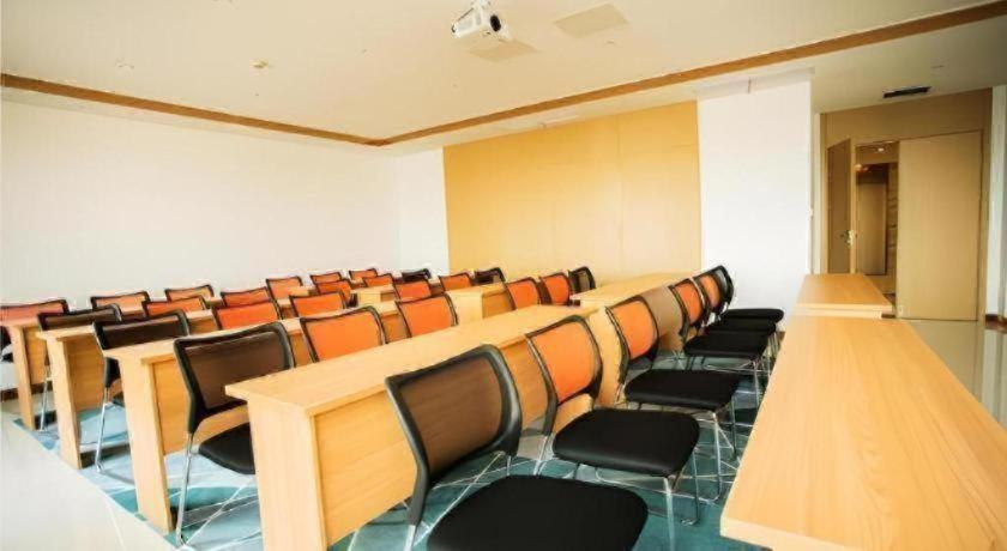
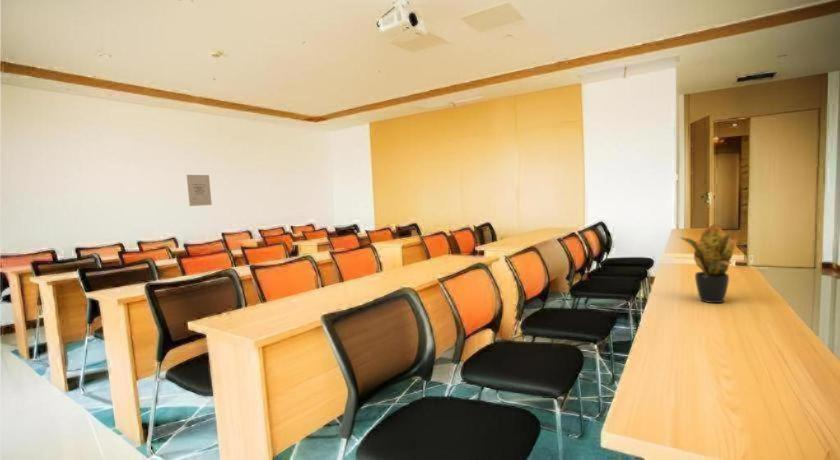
+ potted plant [677,224,738,304]
+ wall art [186,174,212,207]
